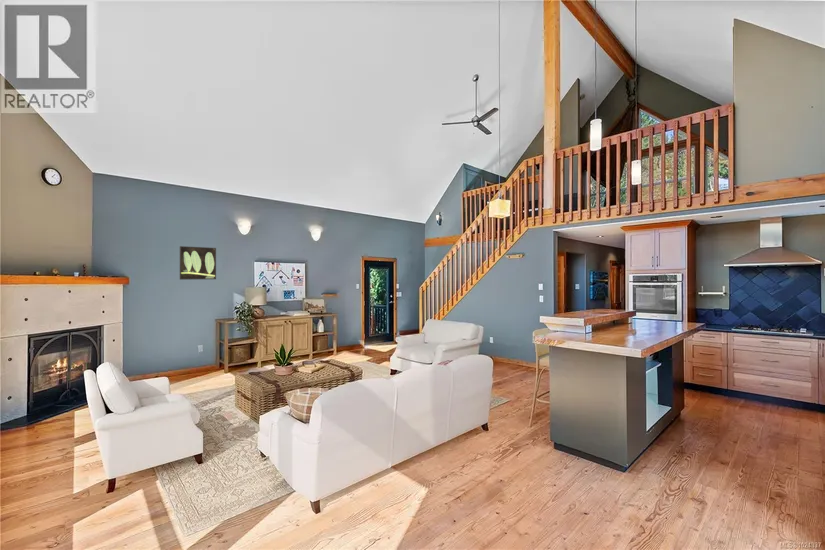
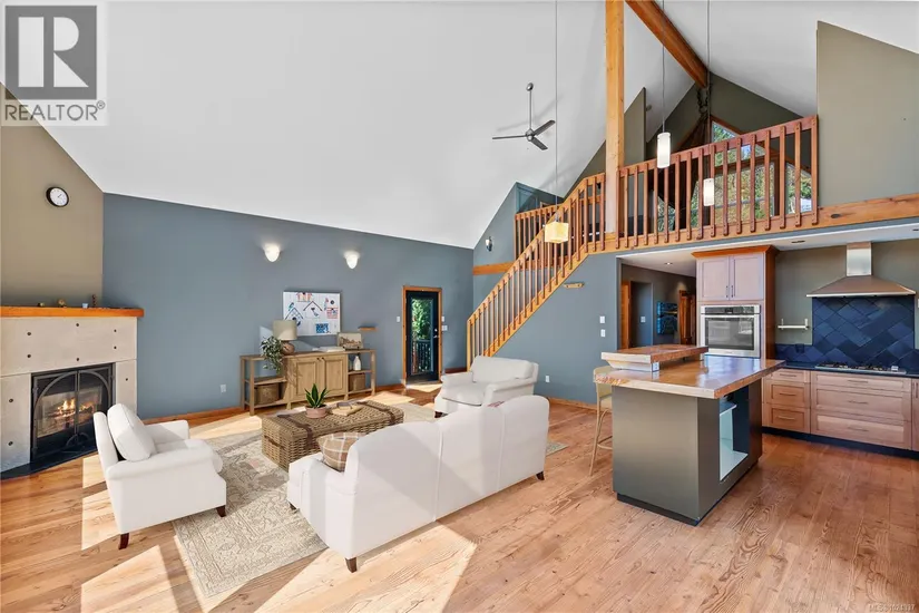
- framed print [179,245,217,281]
